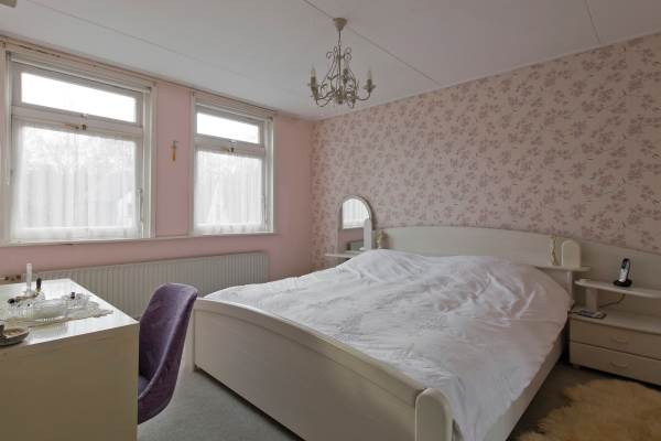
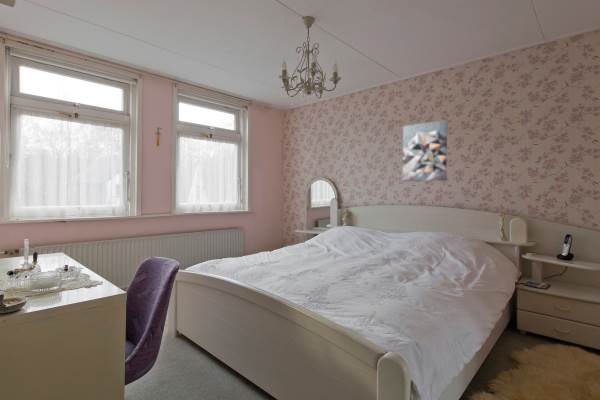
+ wall art [401,119,448,182]
